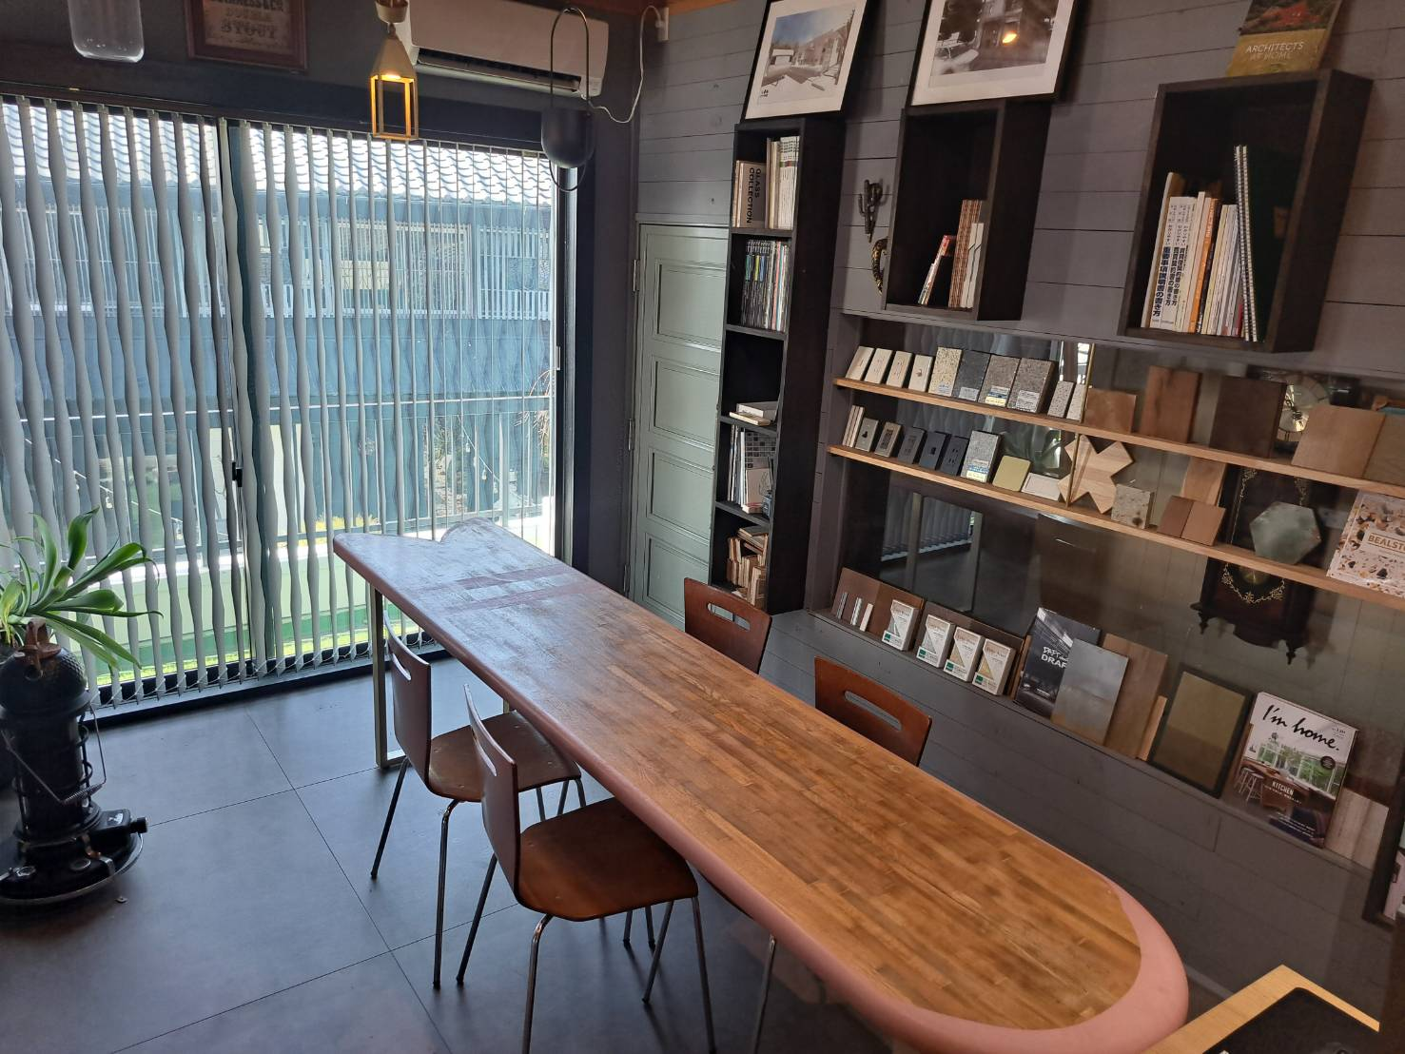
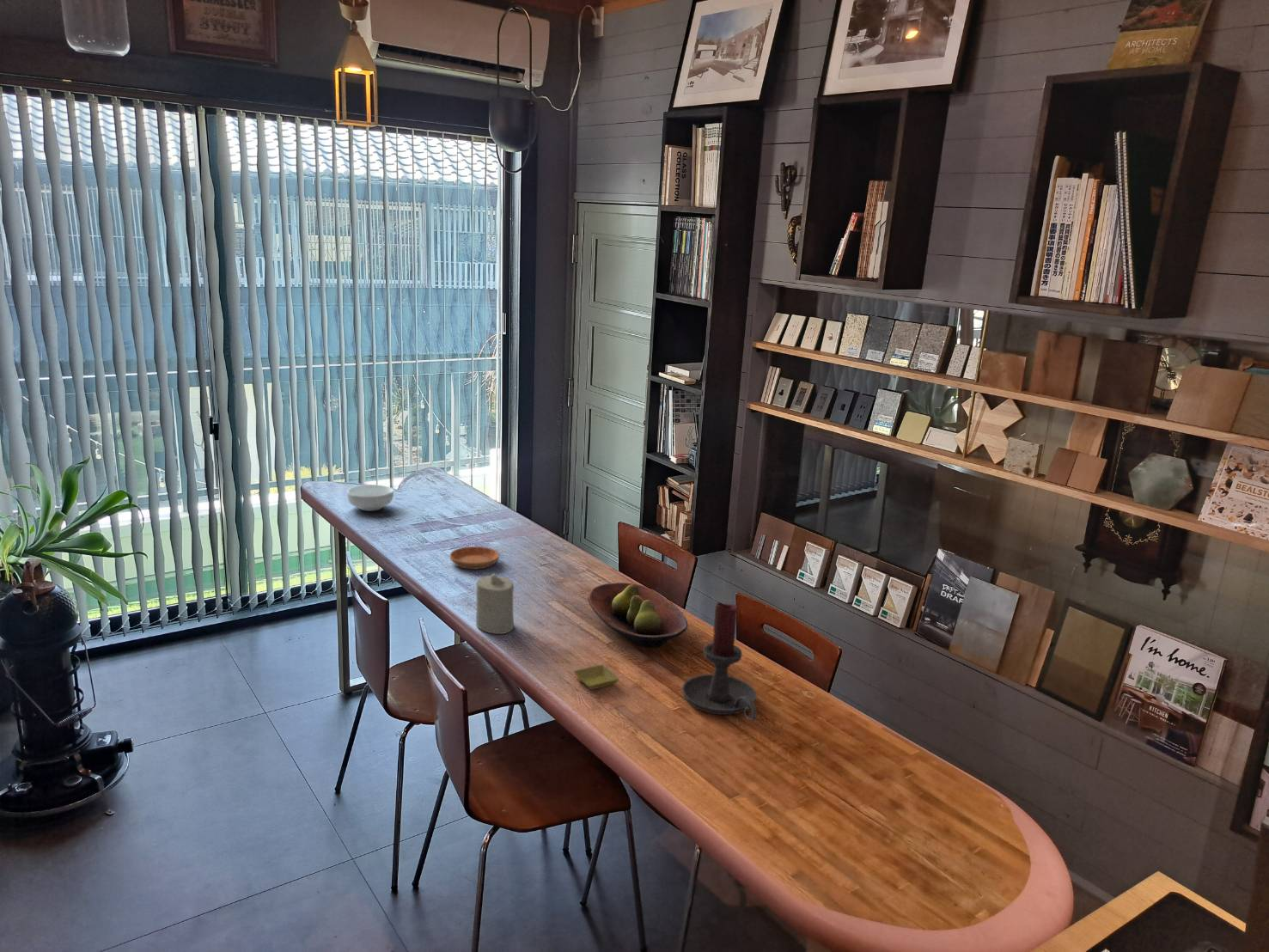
+ candle [475,572,515,635]
+ fruit bowl [587,582,688,649]
+ saucer [448,546,500,570]
+ saucer [572,664,620,691]
+ candle holder [681,601,758,721]
+ cereal bowl [346,484,394,512]
